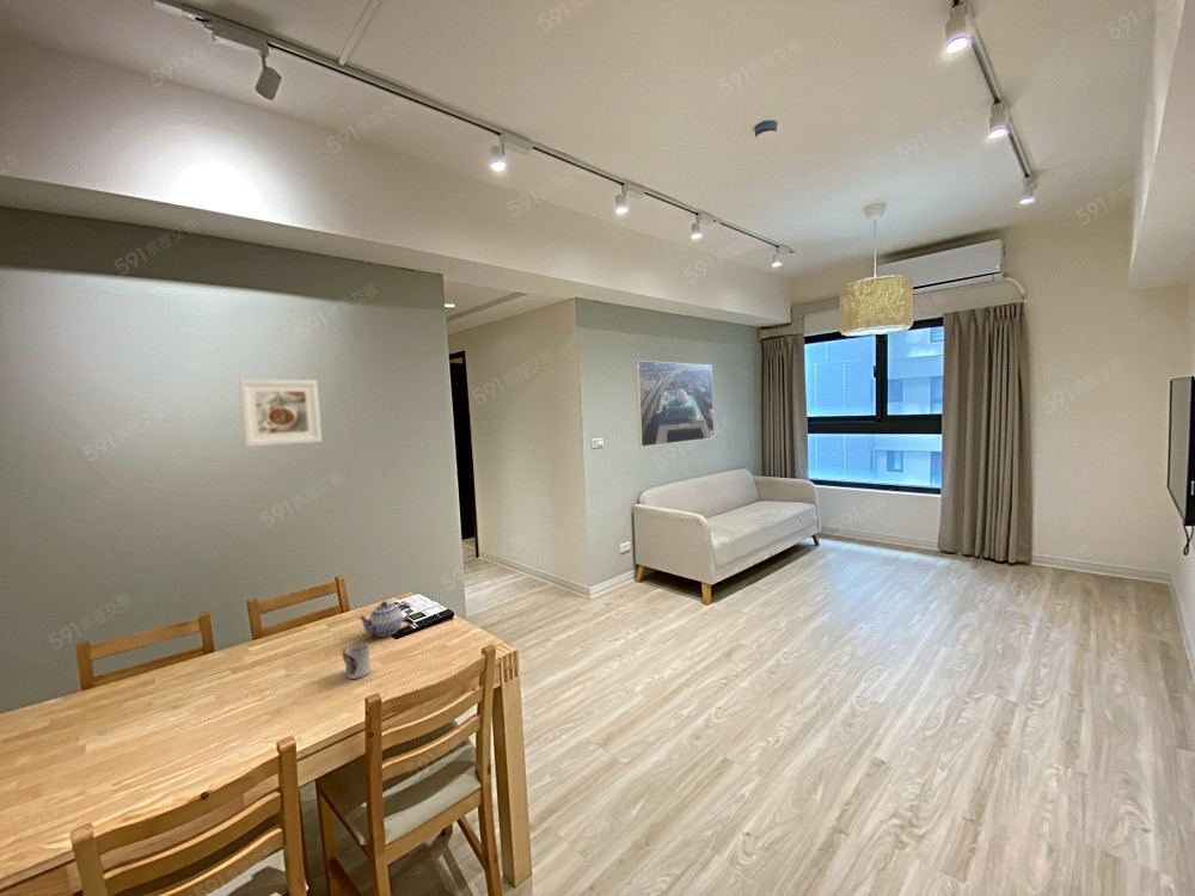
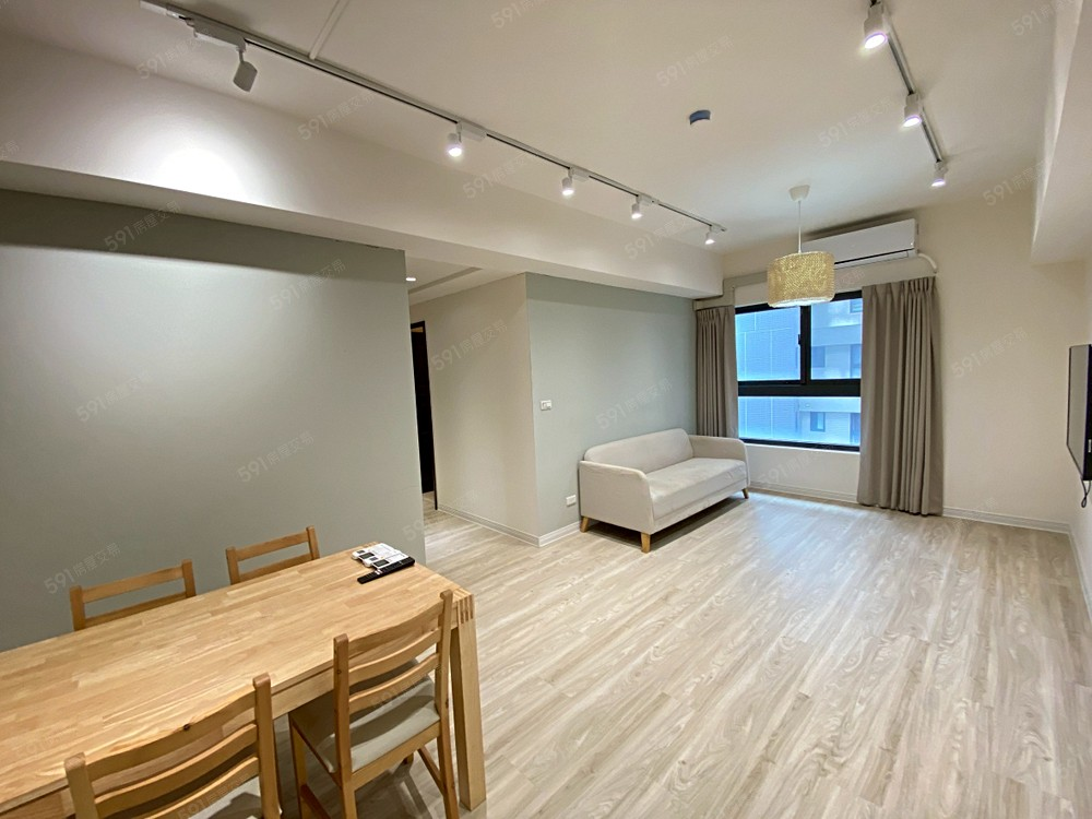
- cup [341,643,372,680]
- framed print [635,360,716,448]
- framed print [238,379,323,448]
- teapot [356,600,412,638]
